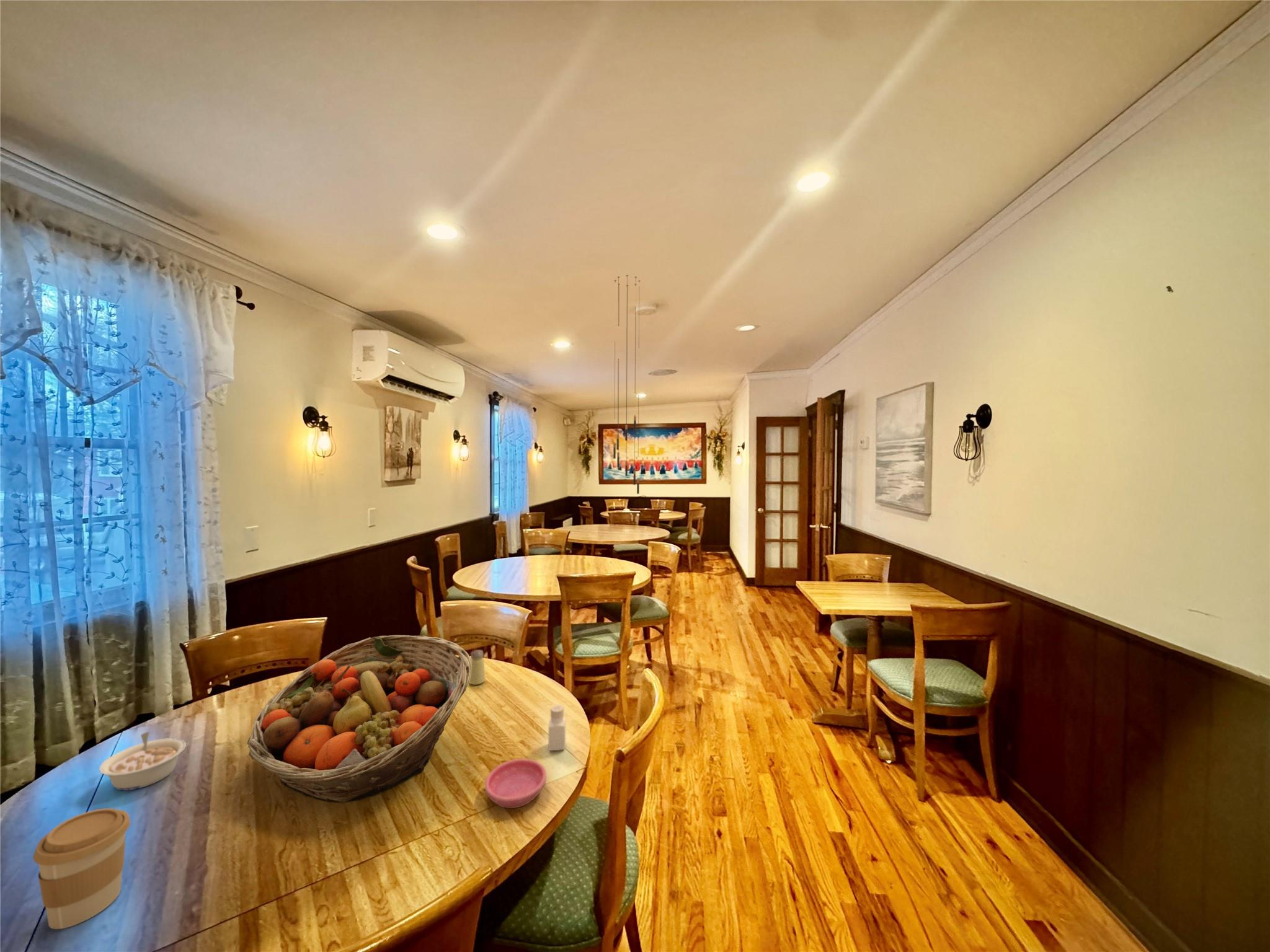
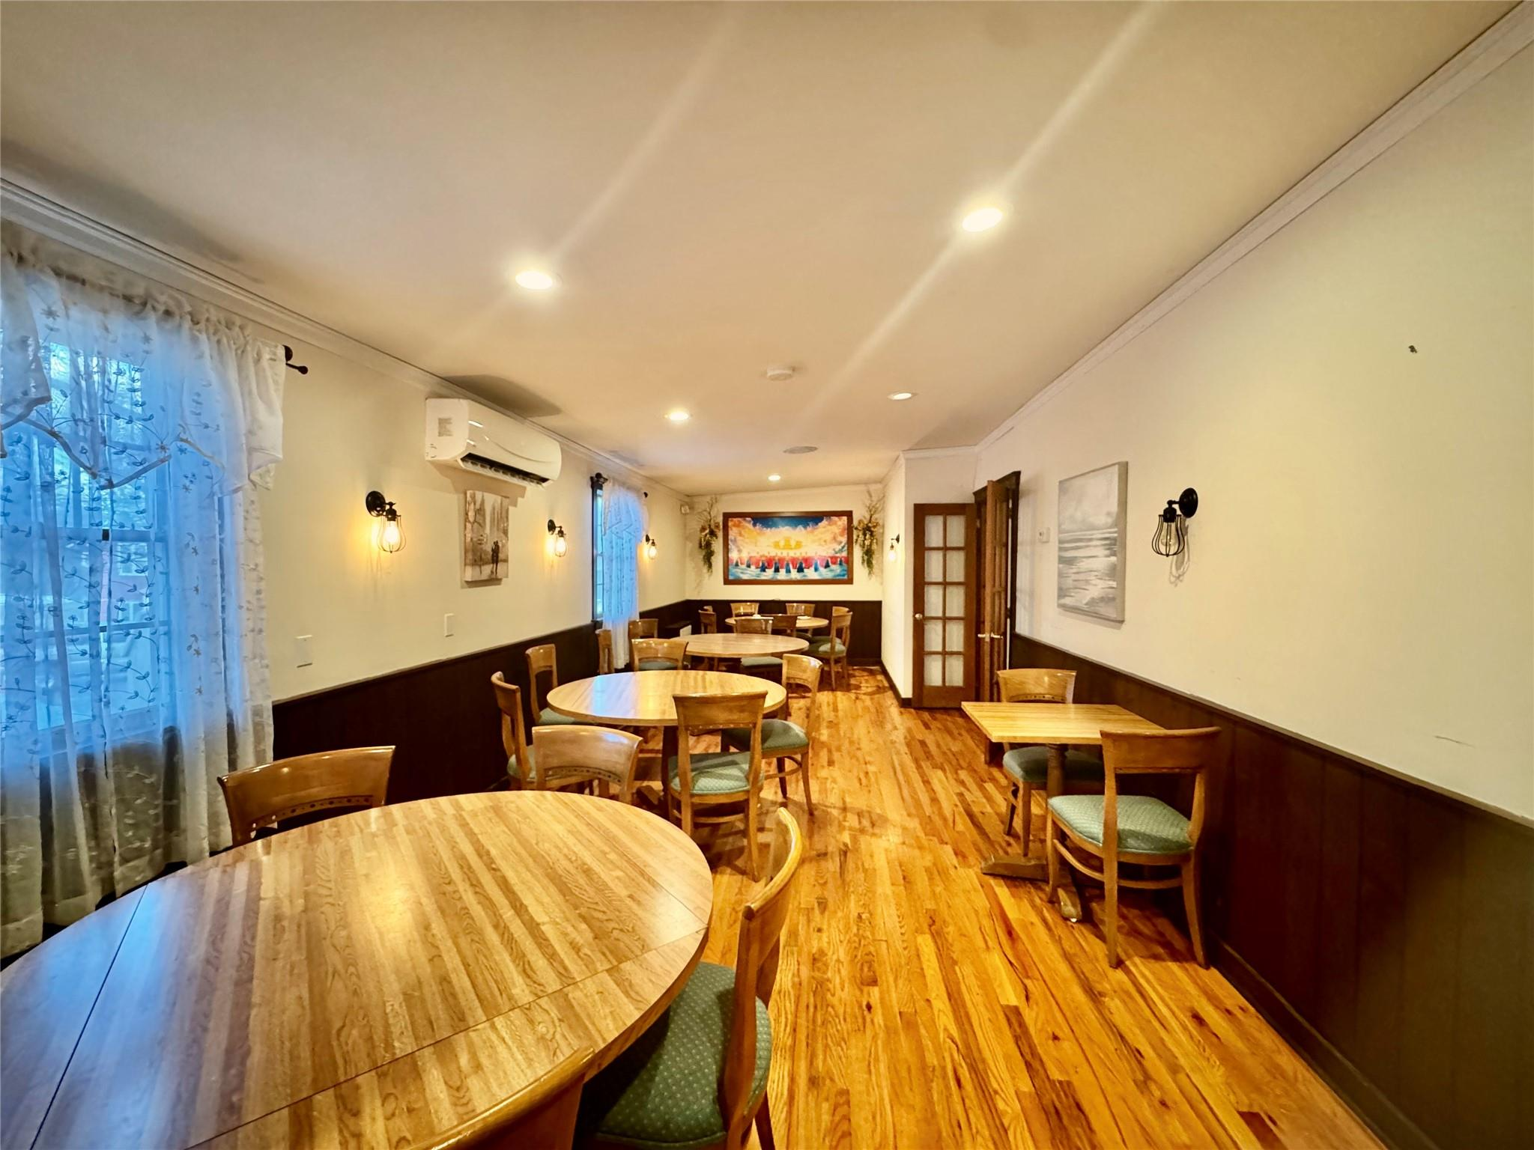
- fruit basket [247,635,471,803]
- pendant light [613,275,641,495]
- saucer [484,758,547,809]
- legume [99,731,187,791]
- coffee cup [32,808,131,930]
- pepper shaker [548,704,566,751]
- saltshaker [469,650,486,685]
